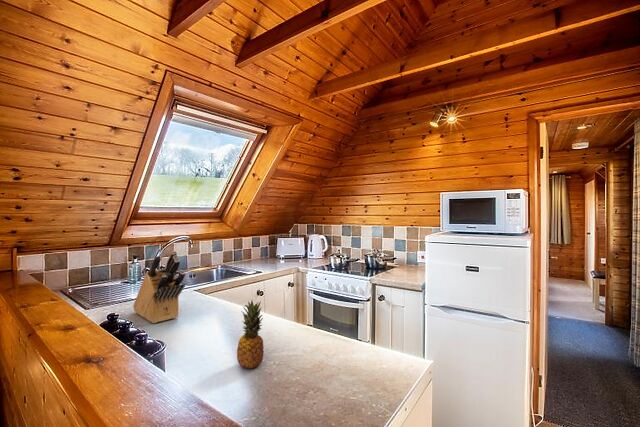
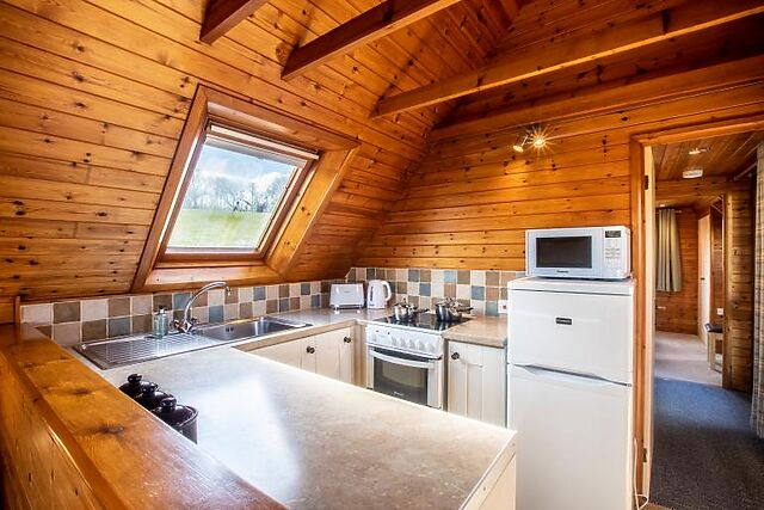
- knife block [132,250,186,324]
- fruit [236,299,265,369]
